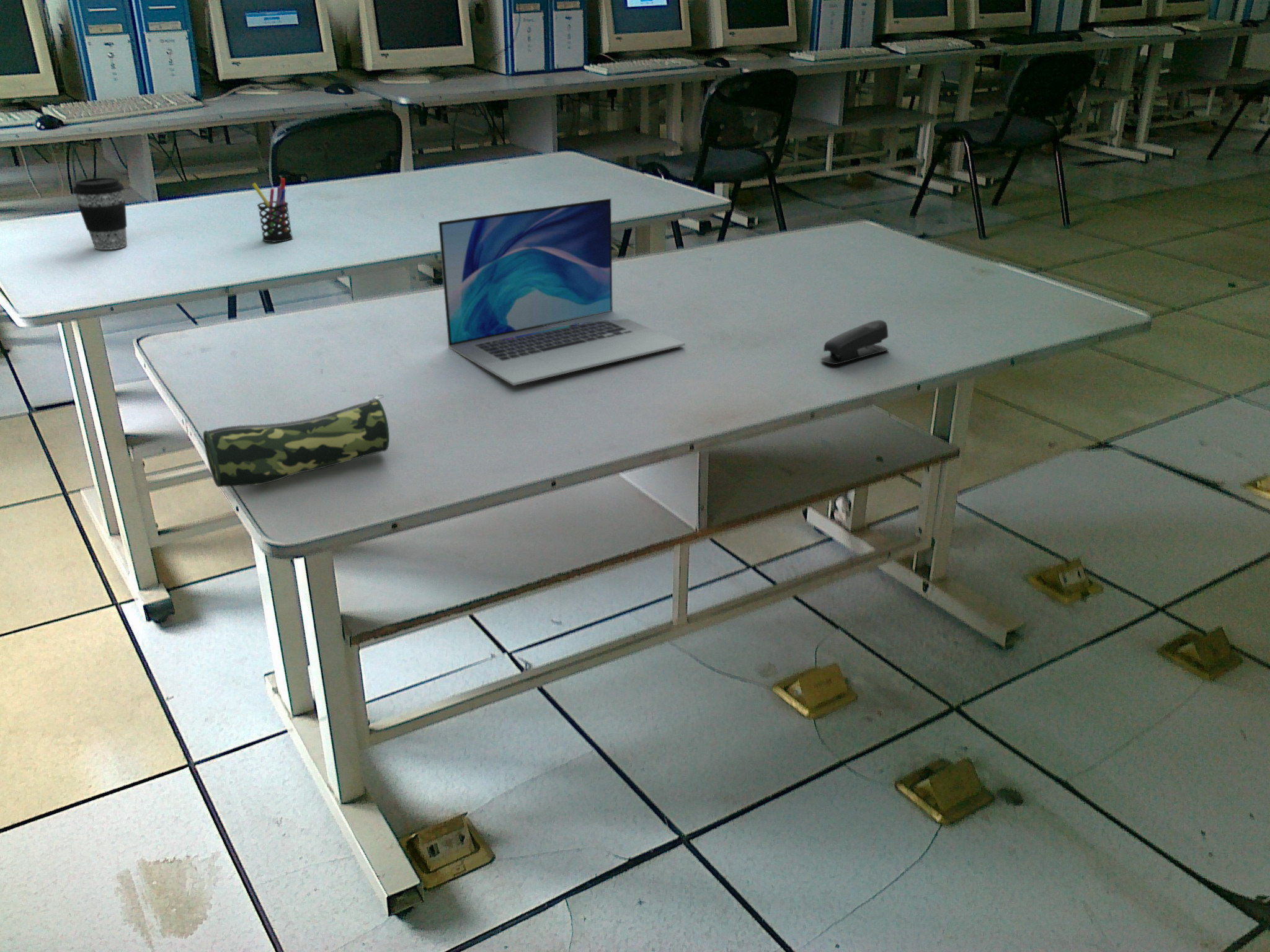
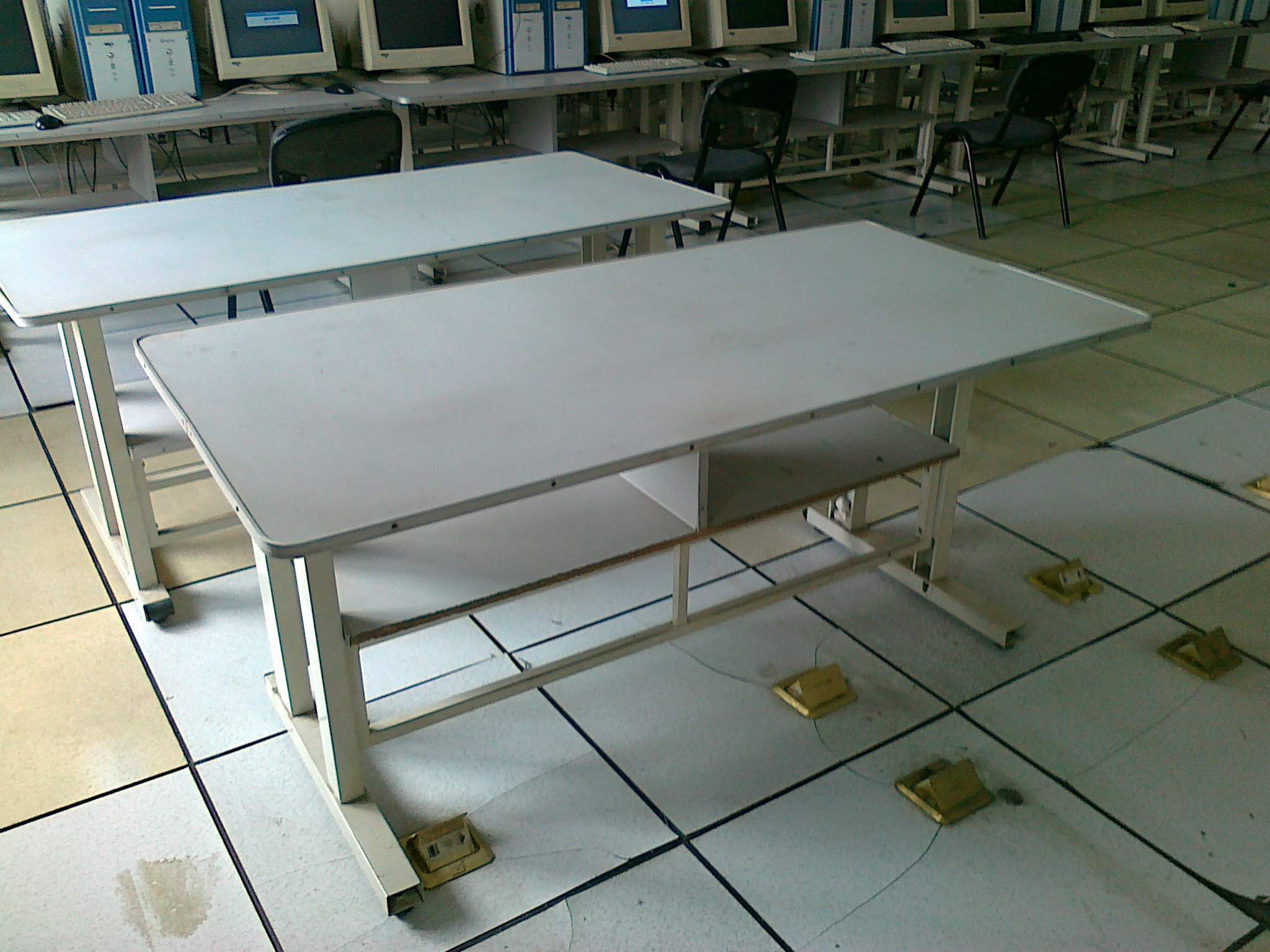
- pen holder [251,177,293,242]
- coffee cup [73,177,128,250]
- stapler [820,319,889,365]
- laptop [438,198,686,386]
- pencil case [203,394,390,488]
